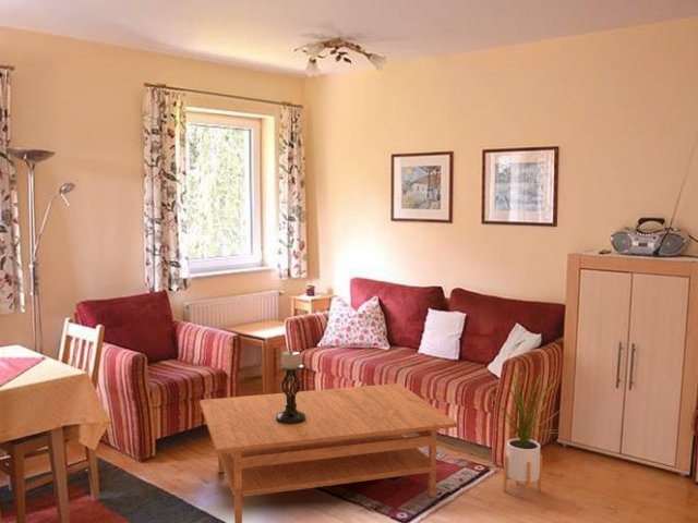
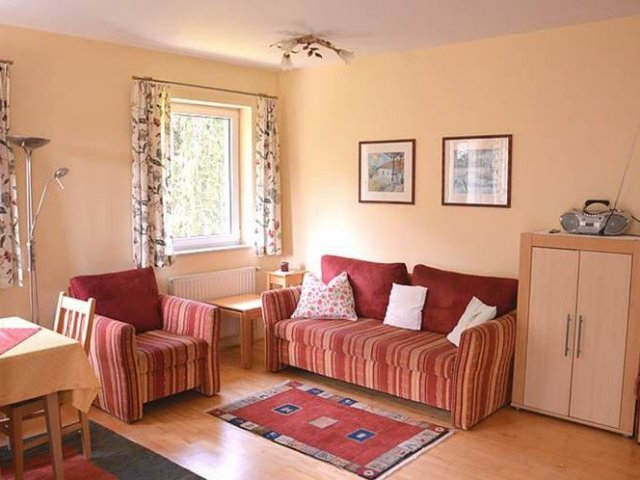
- house plant [489,364,561,500]
- candle holder [276,349,306,425]
- coffee table [198,382,459,523]
